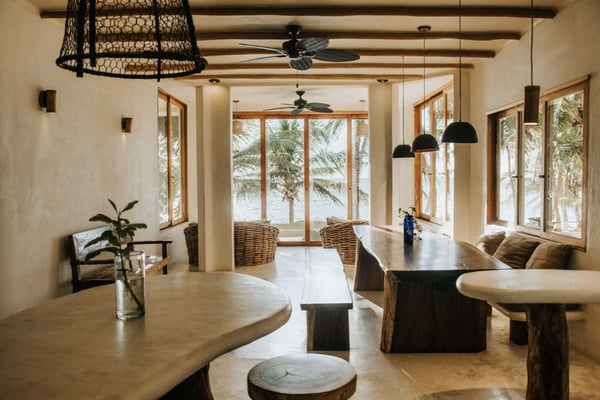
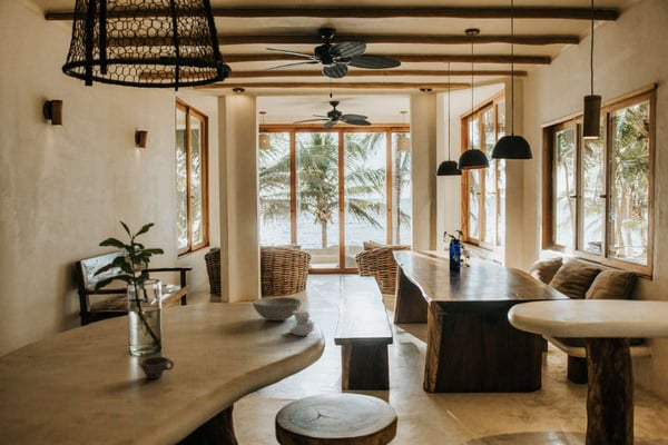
+ bowl [252,296,303,322]
+ cup [137,356,175,380]
+ candle [287,305,315,337]
